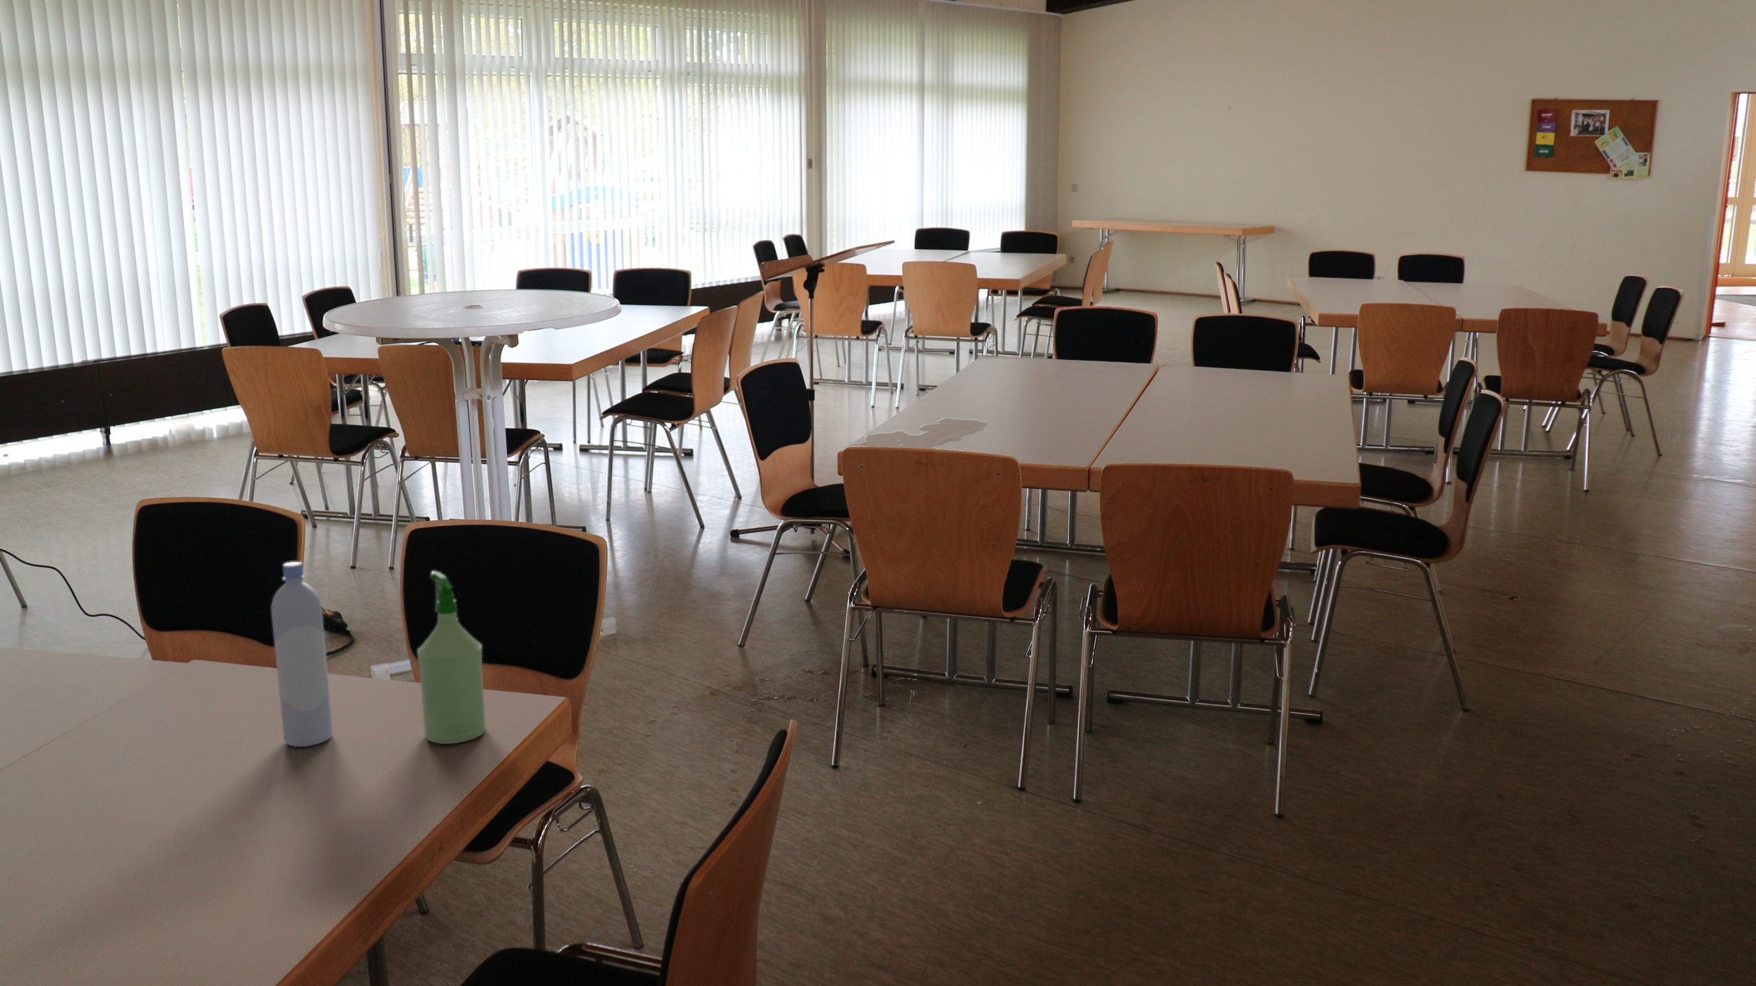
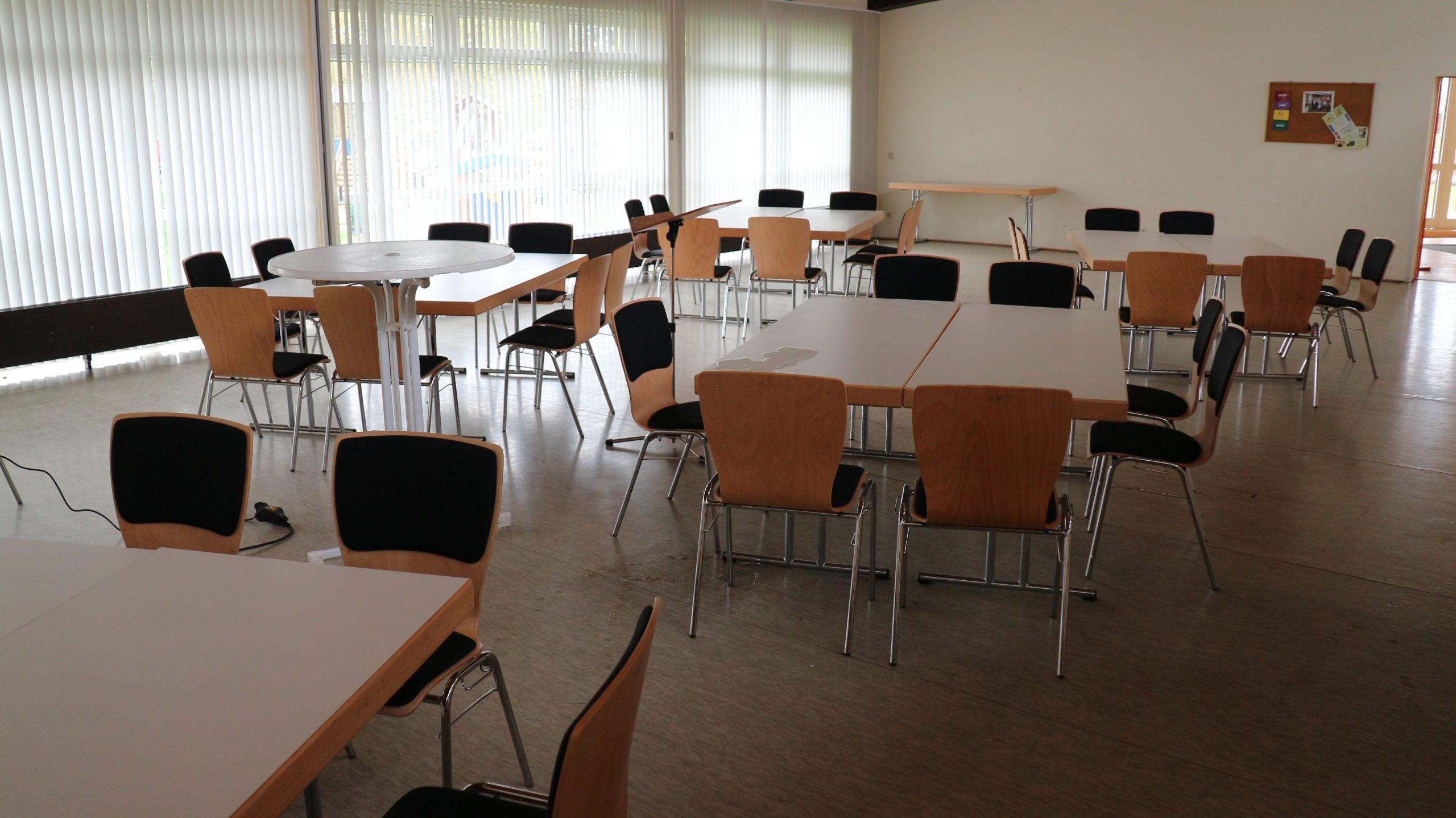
- spray bottle [416,570,486,745]
- bottle [270,561,333,747]
